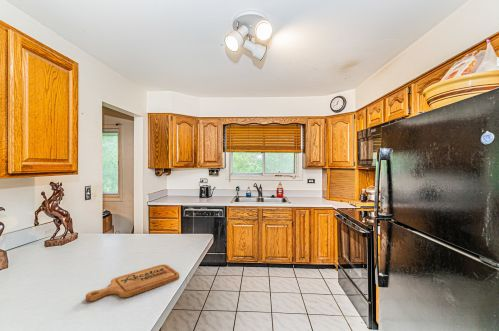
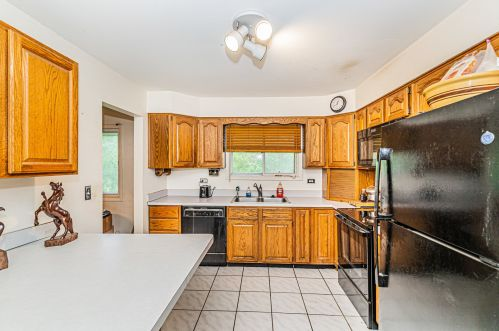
- cutting board [85,264,180,302]
